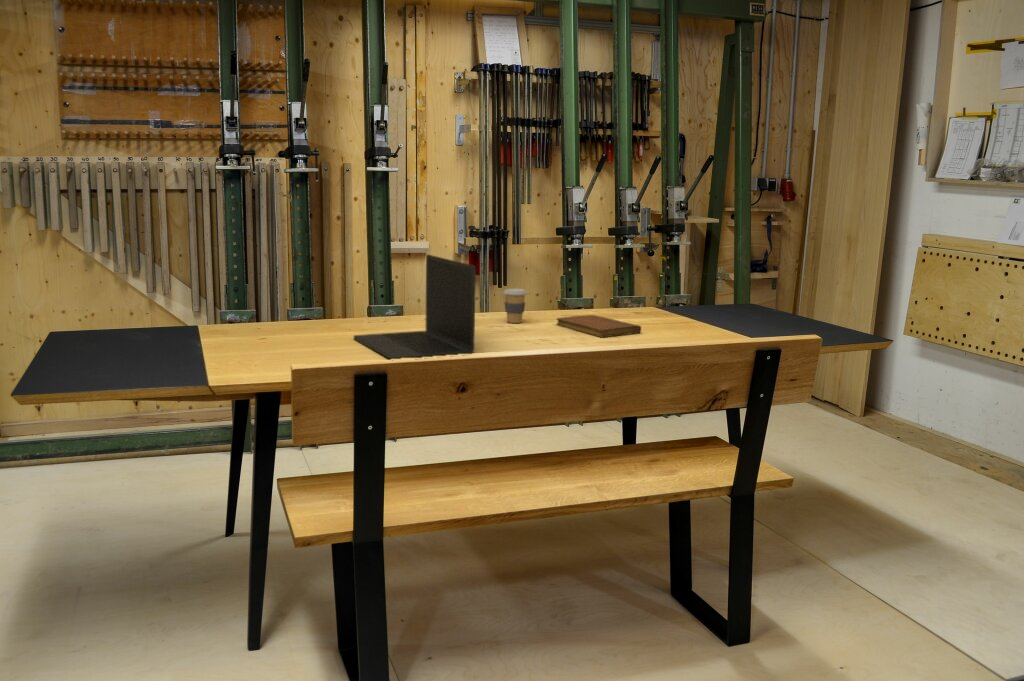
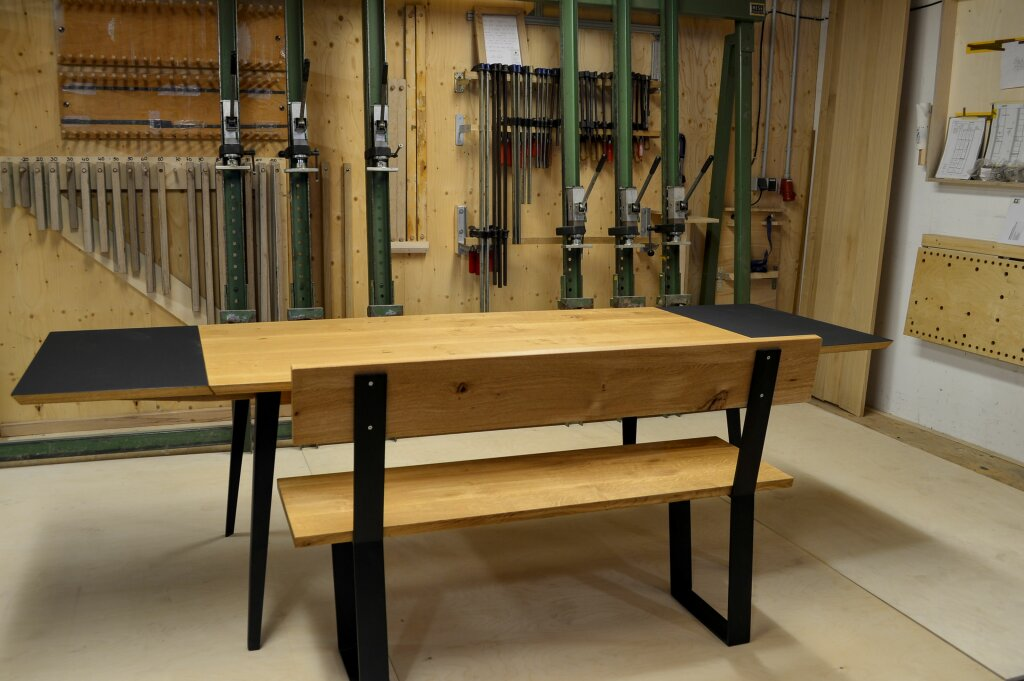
- coffee cup [502,288,528,324]
- notebook [555,314,642,338]
- laptop [353,253,477,360]
